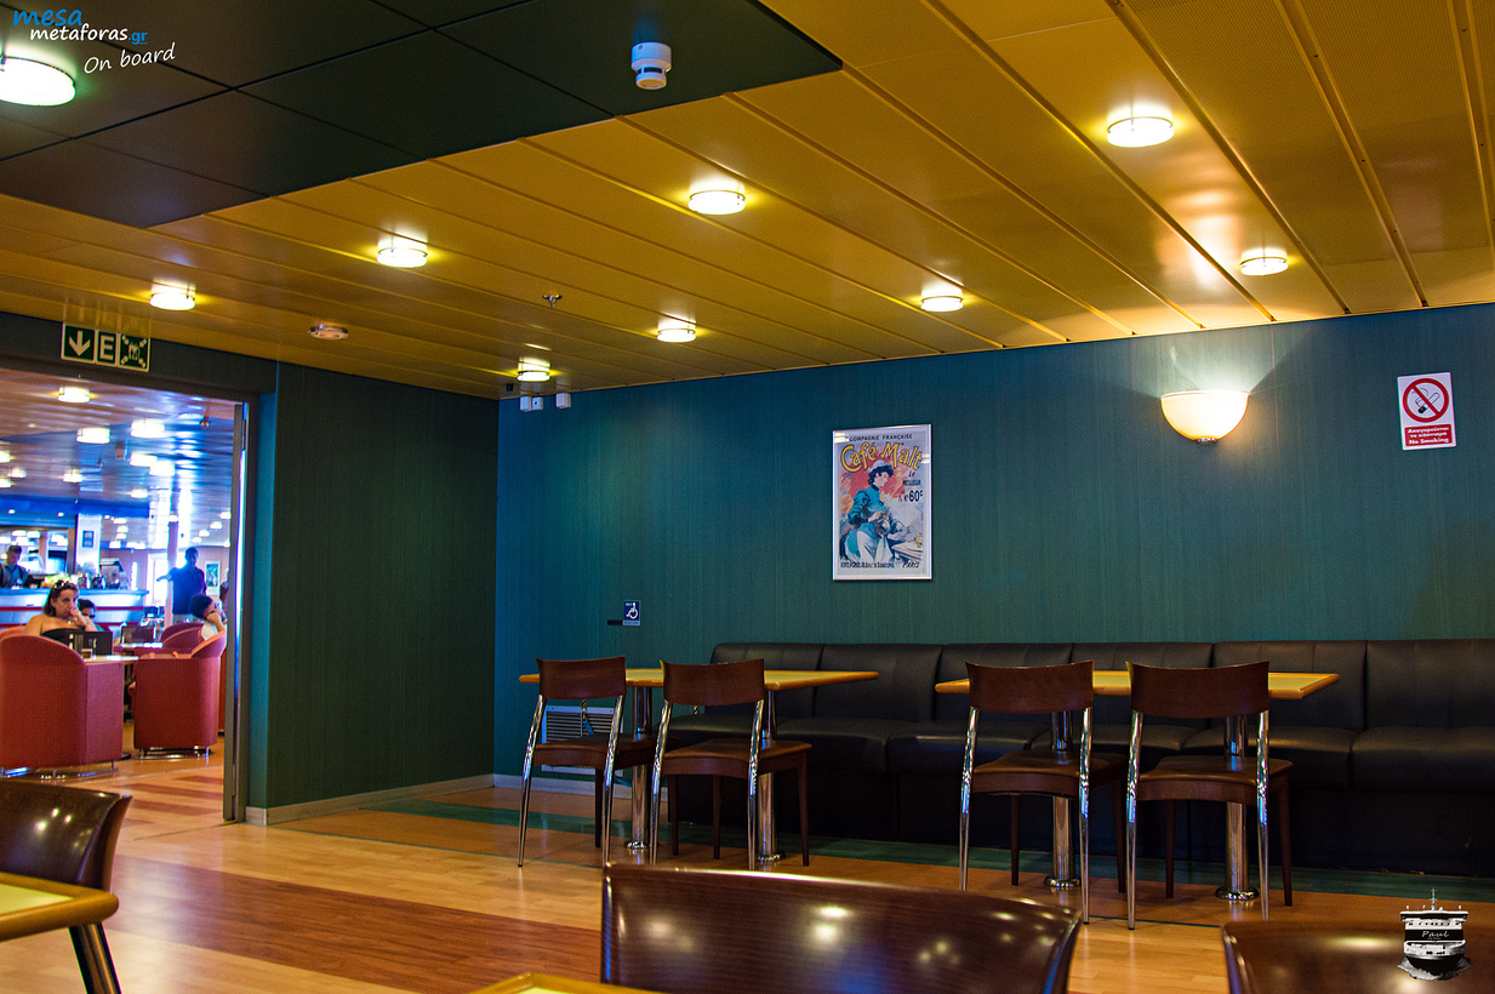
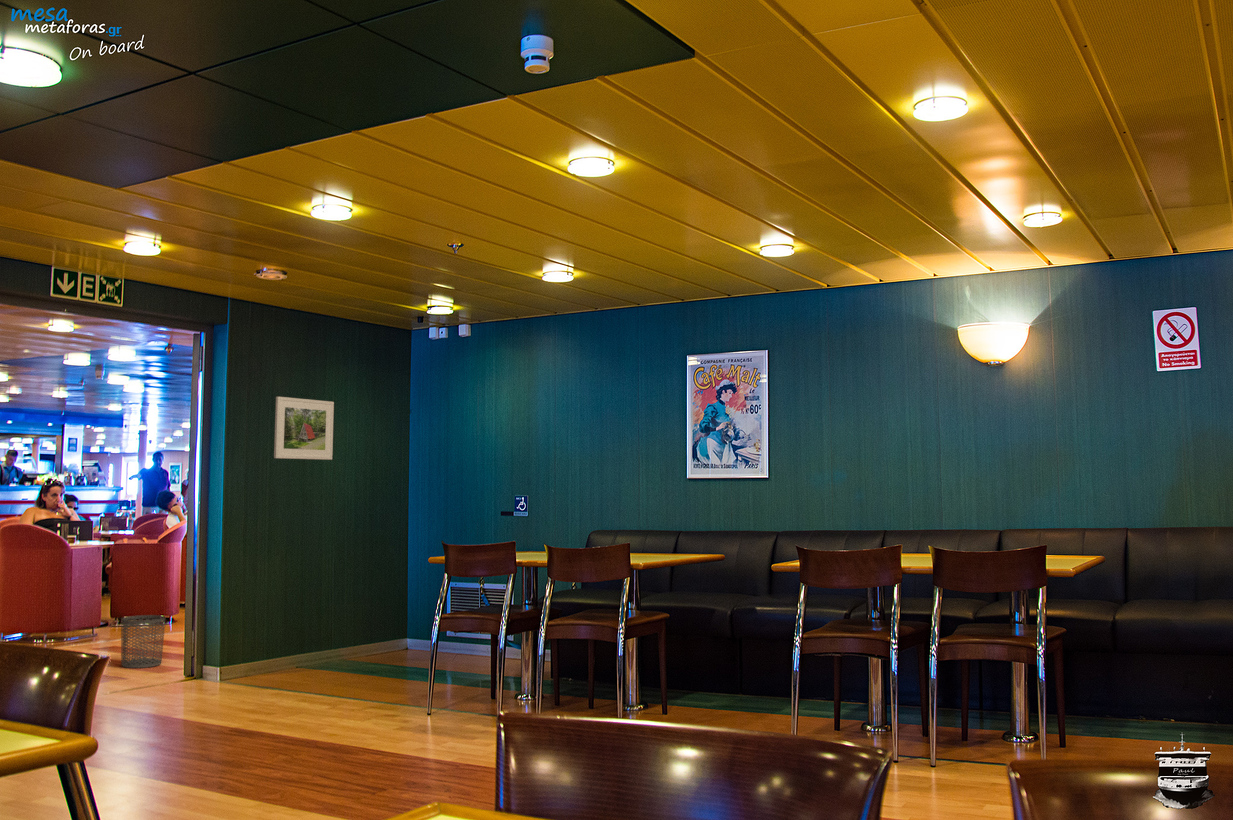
+ waste bin [120,614,166,669]
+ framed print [273,396,335,461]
